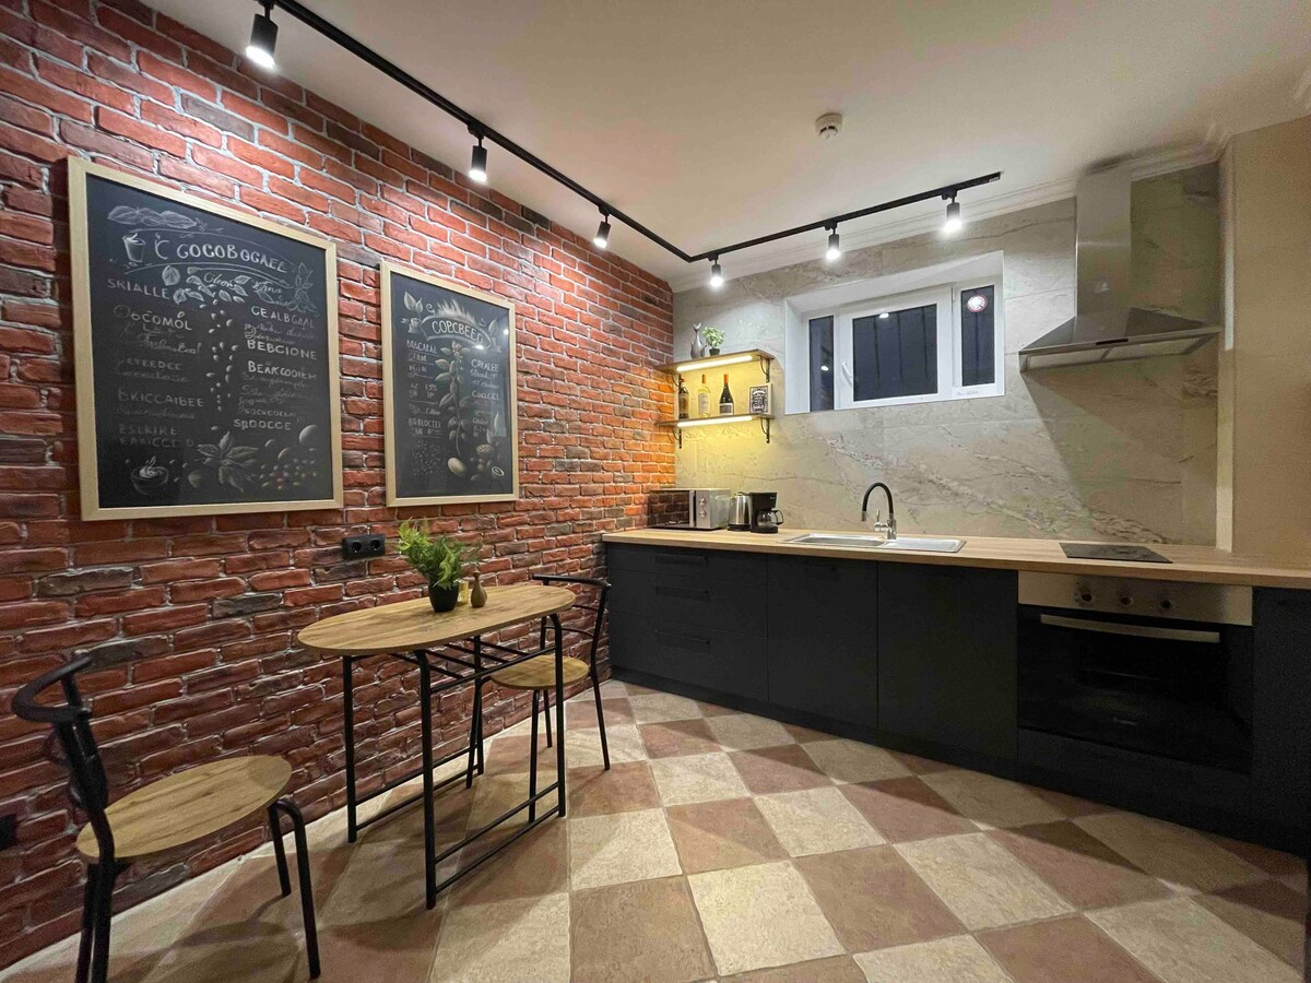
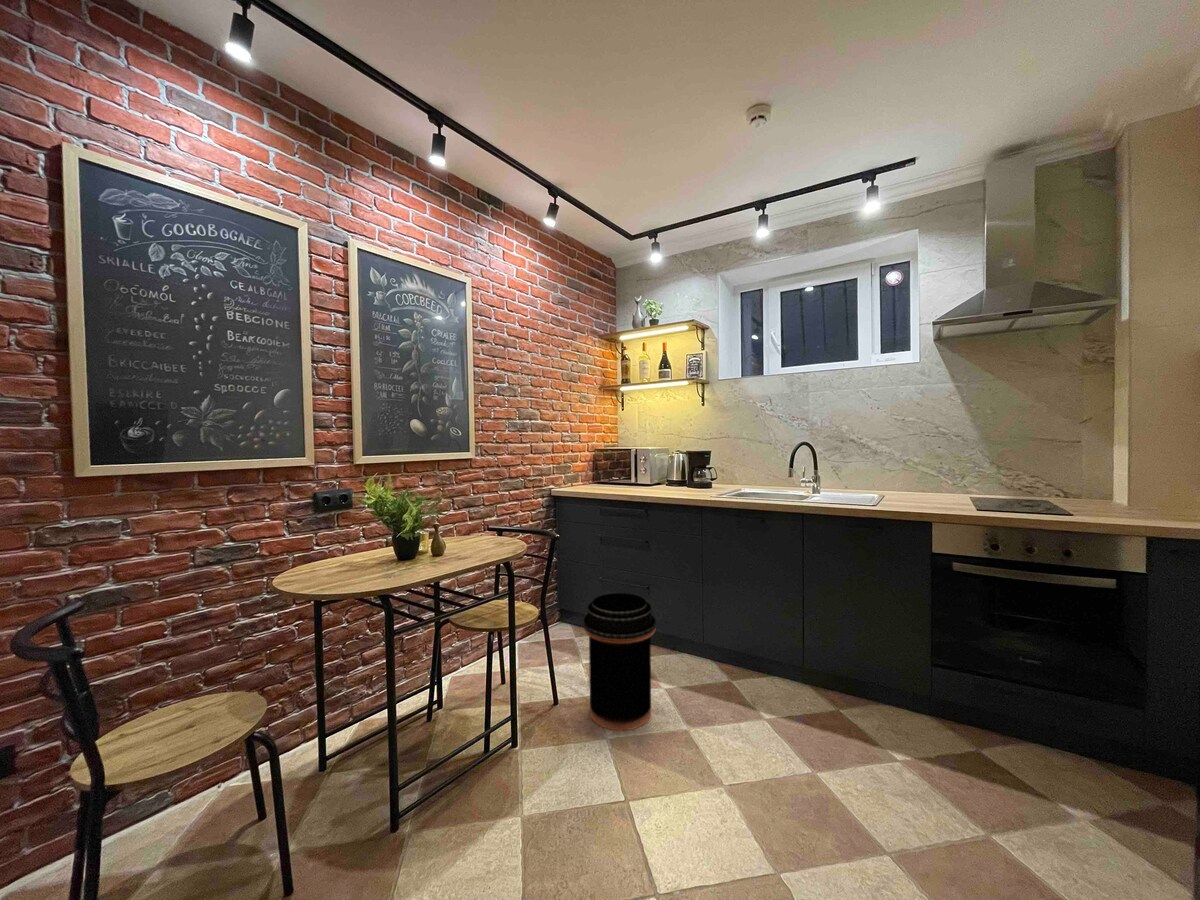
+ trash can [583,592,657,732]
